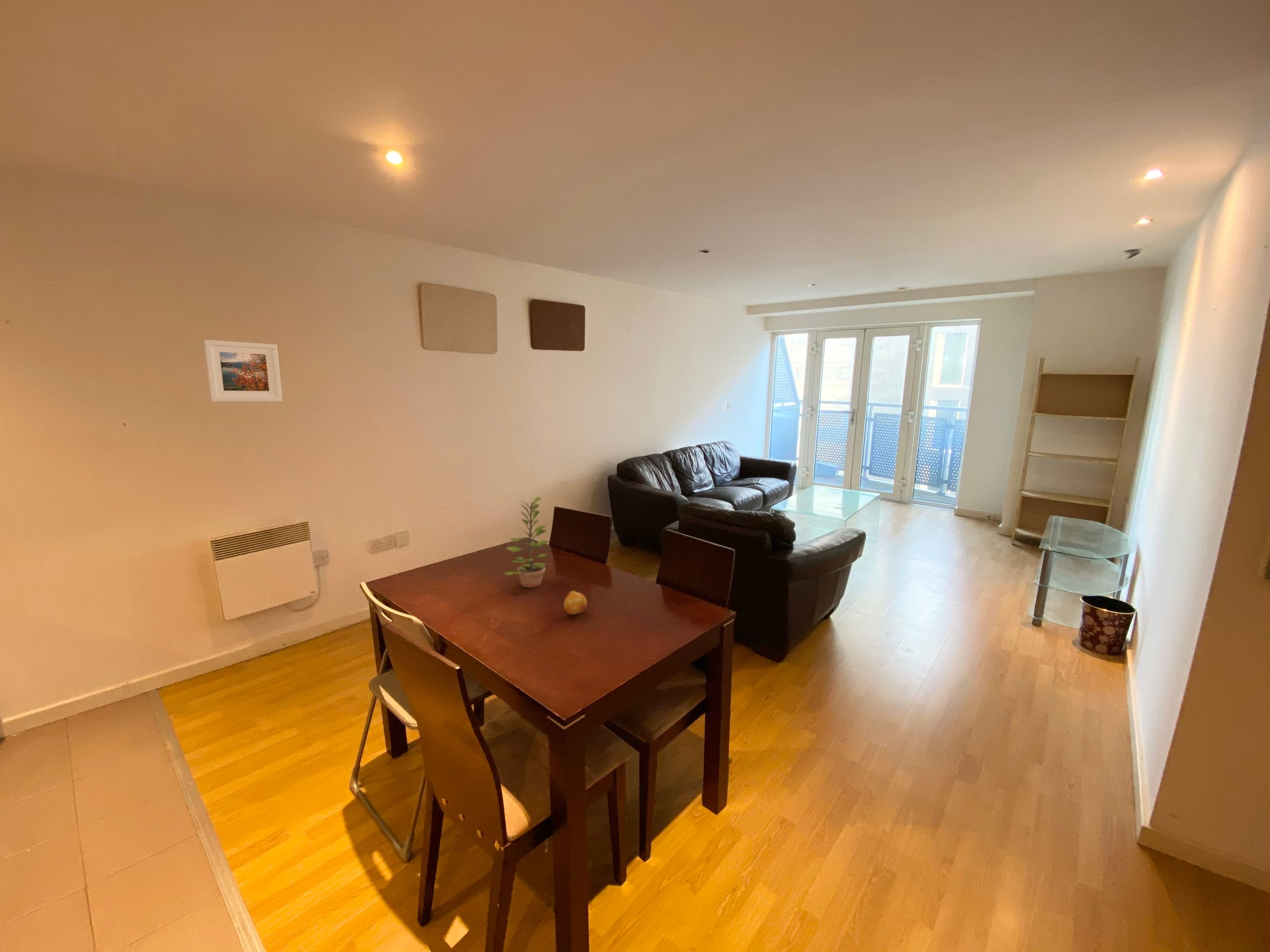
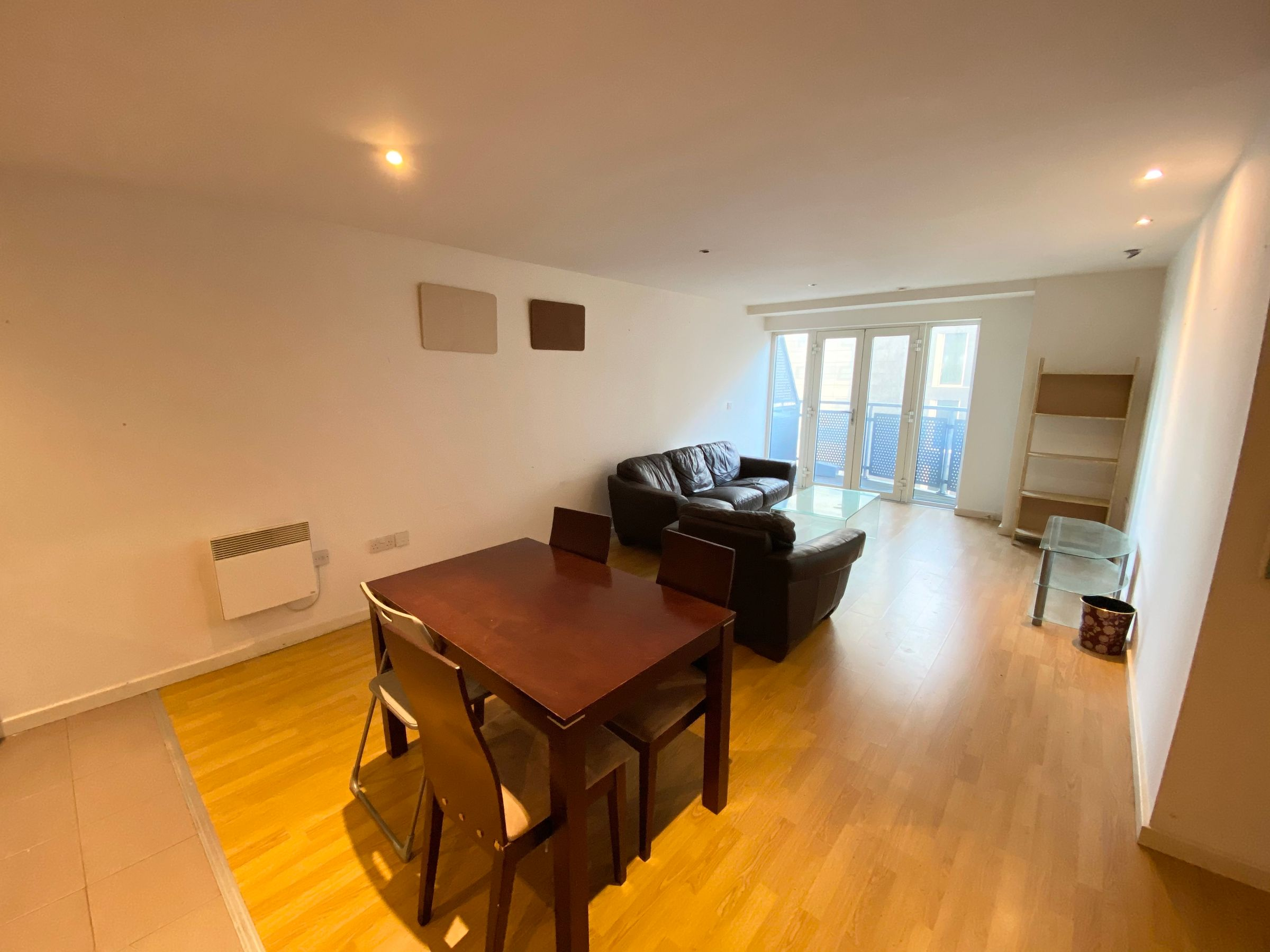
- plant [504,497,549,588]
- fruit [564,590,587,615]
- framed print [203,339,283,402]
